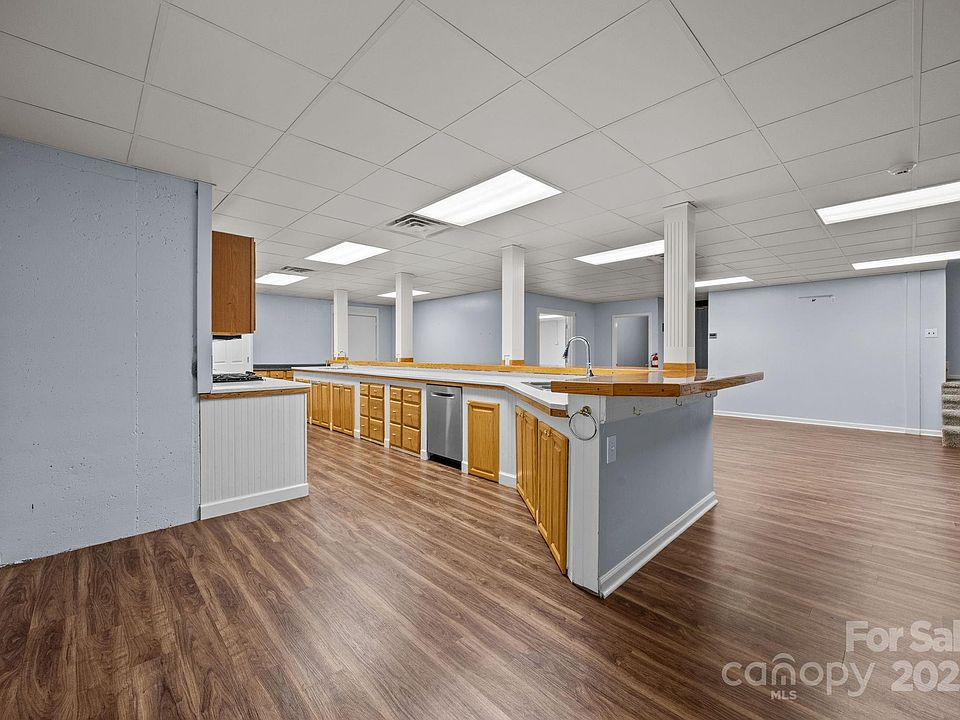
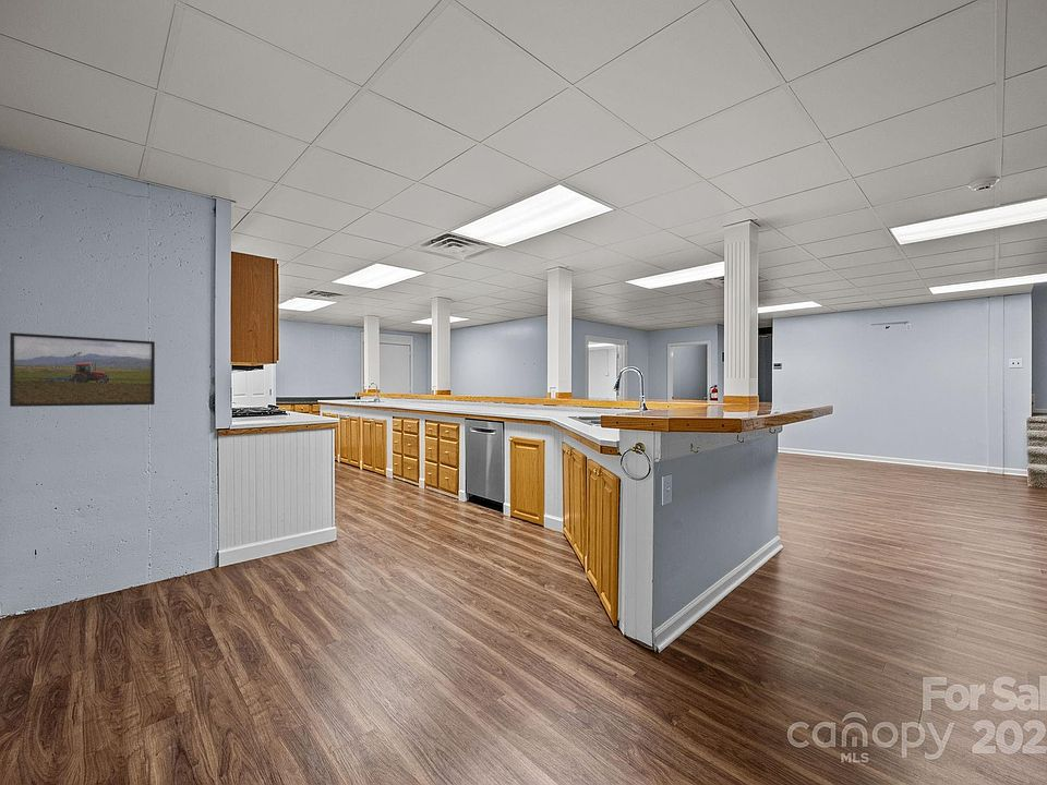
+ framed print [9,331,156,408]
